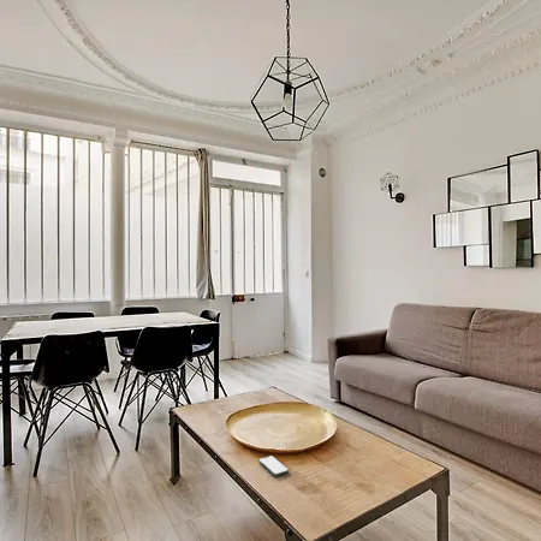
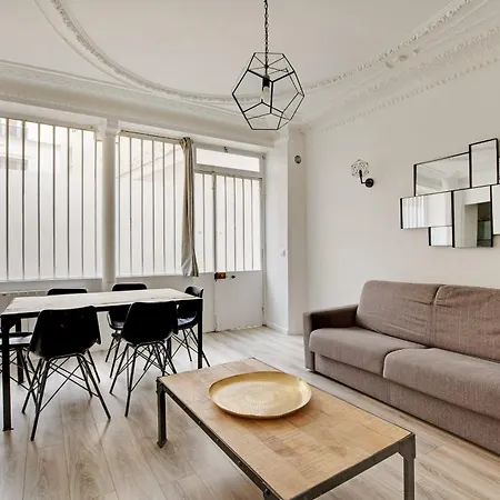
- smartphone [257,454,290,477]
